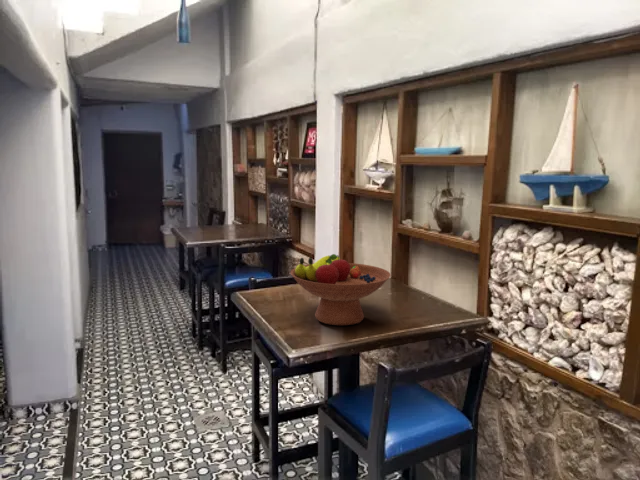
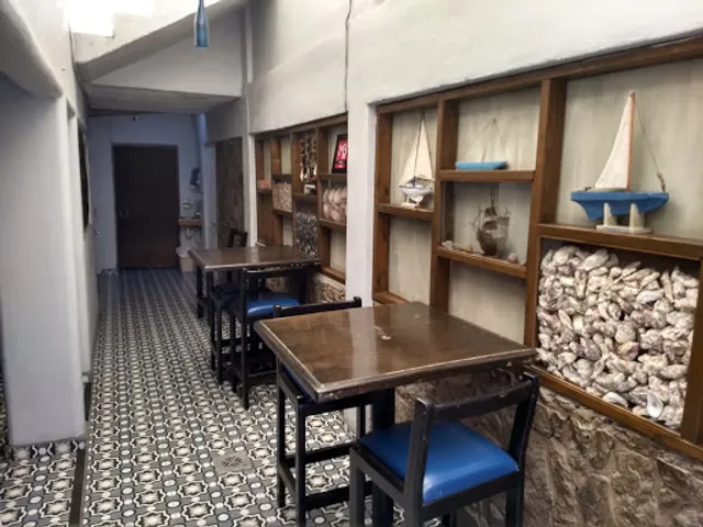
- fruit bowl [290,253,392,326]
